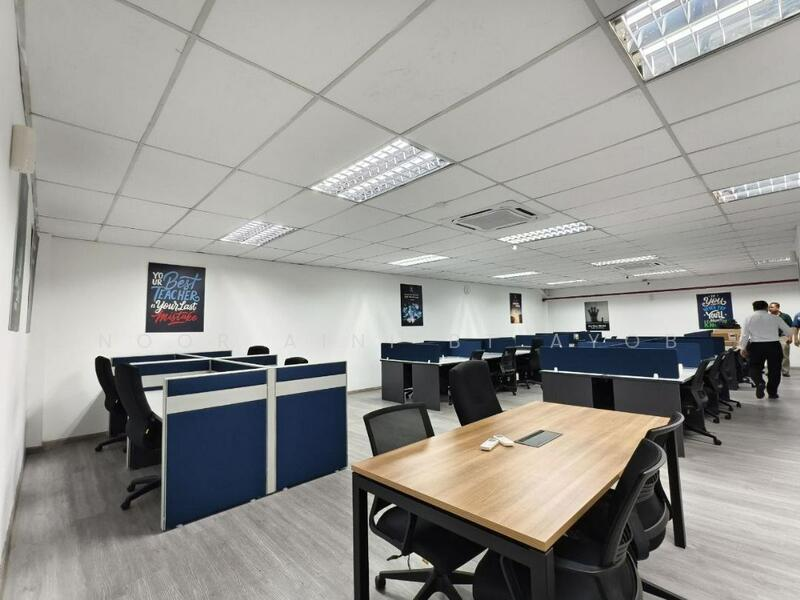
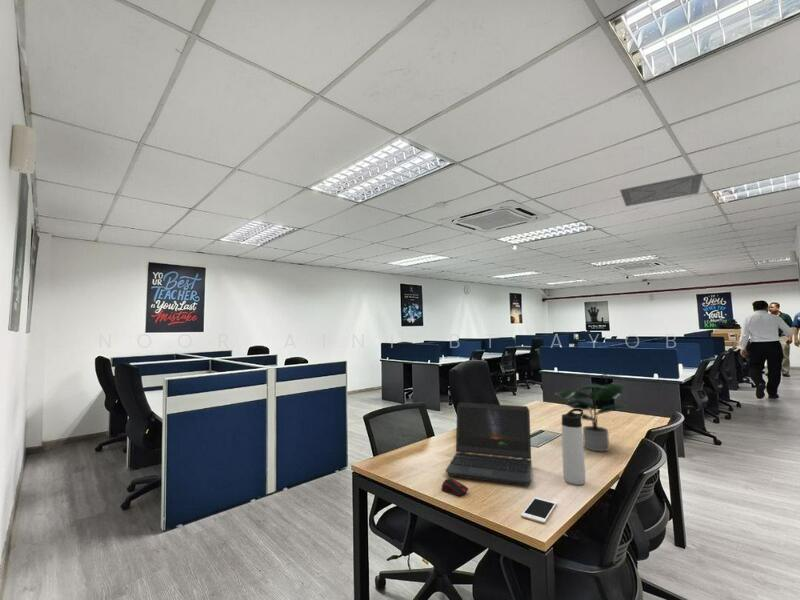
+ thermos bottle [561,409,587,486]
+ ceiling vent [619,172,704,207]
+ computer mouse [441,478,469,497]
+ cell phone [520,496,558,524]
+ potted plant [554,382,627,453]
+ laptop computer [445,402,532,487]
